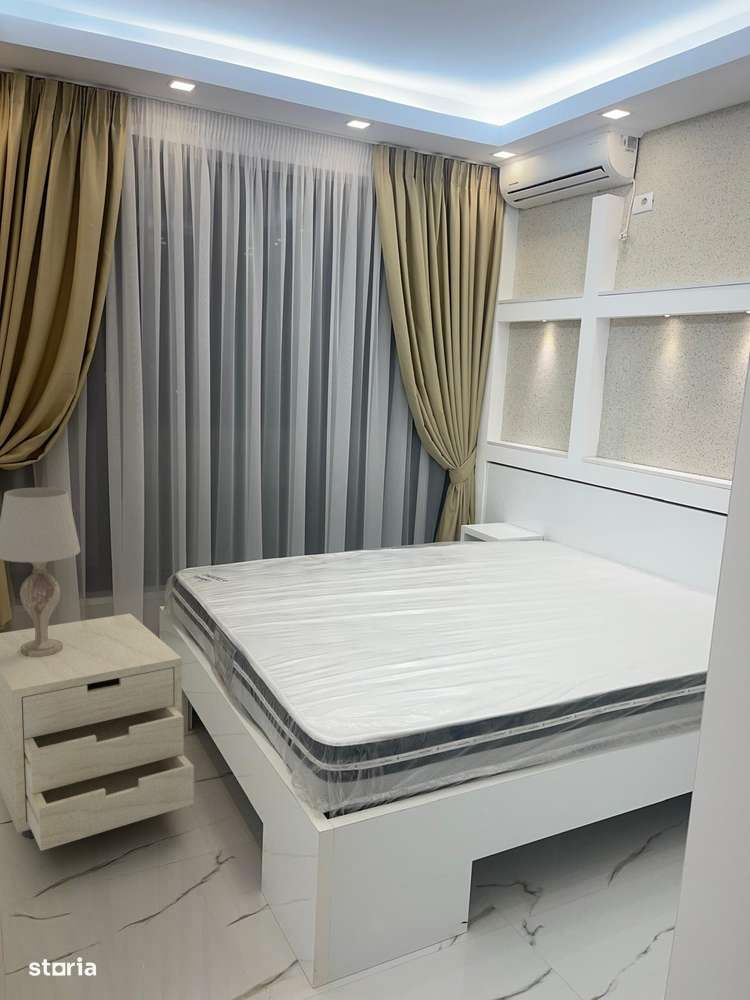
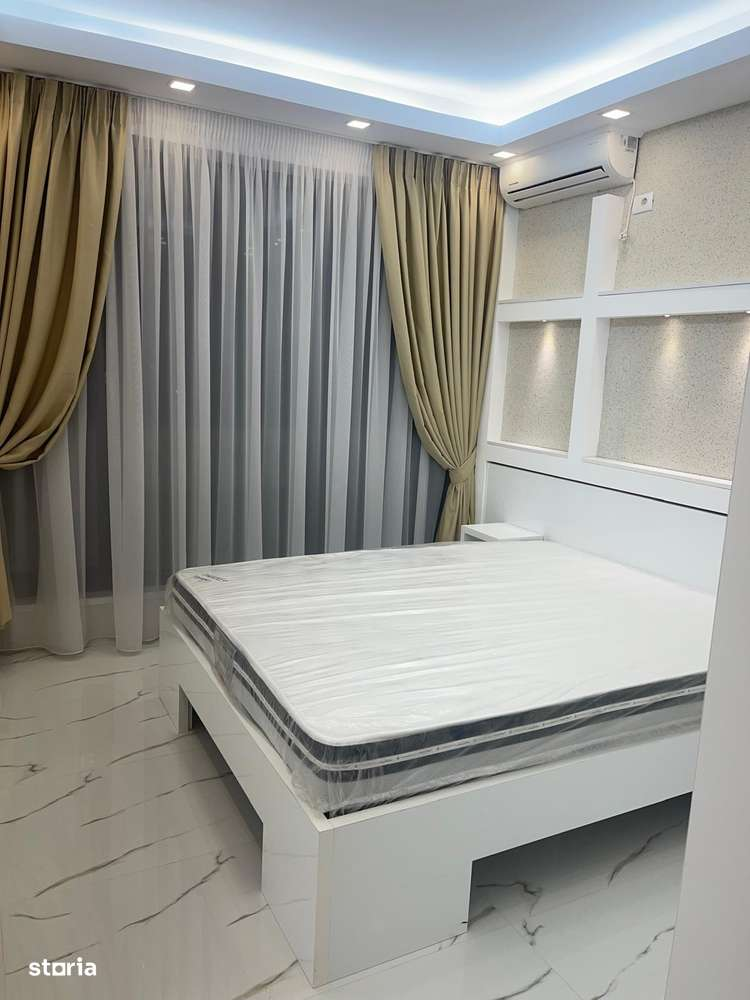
- table lamp [0,487,81,657]
- nightstand [0,613,195,852]
